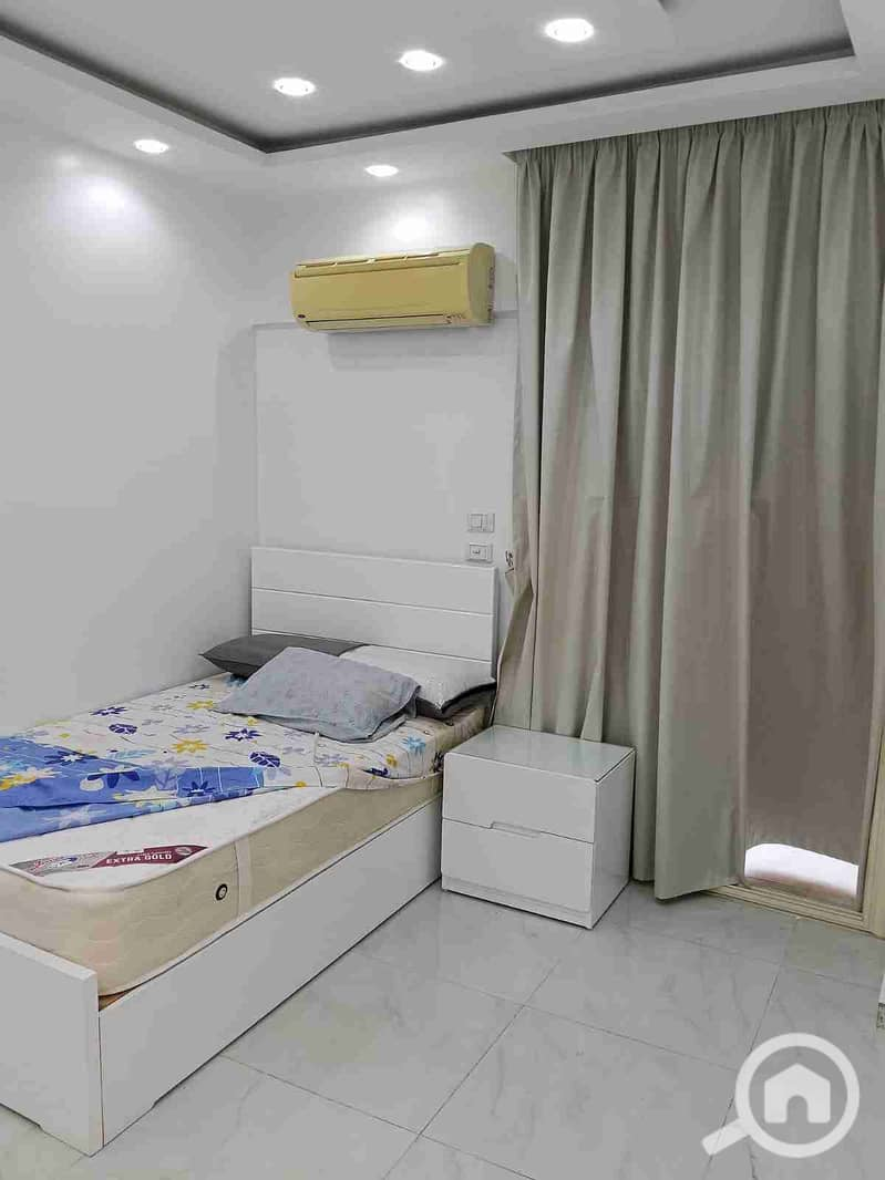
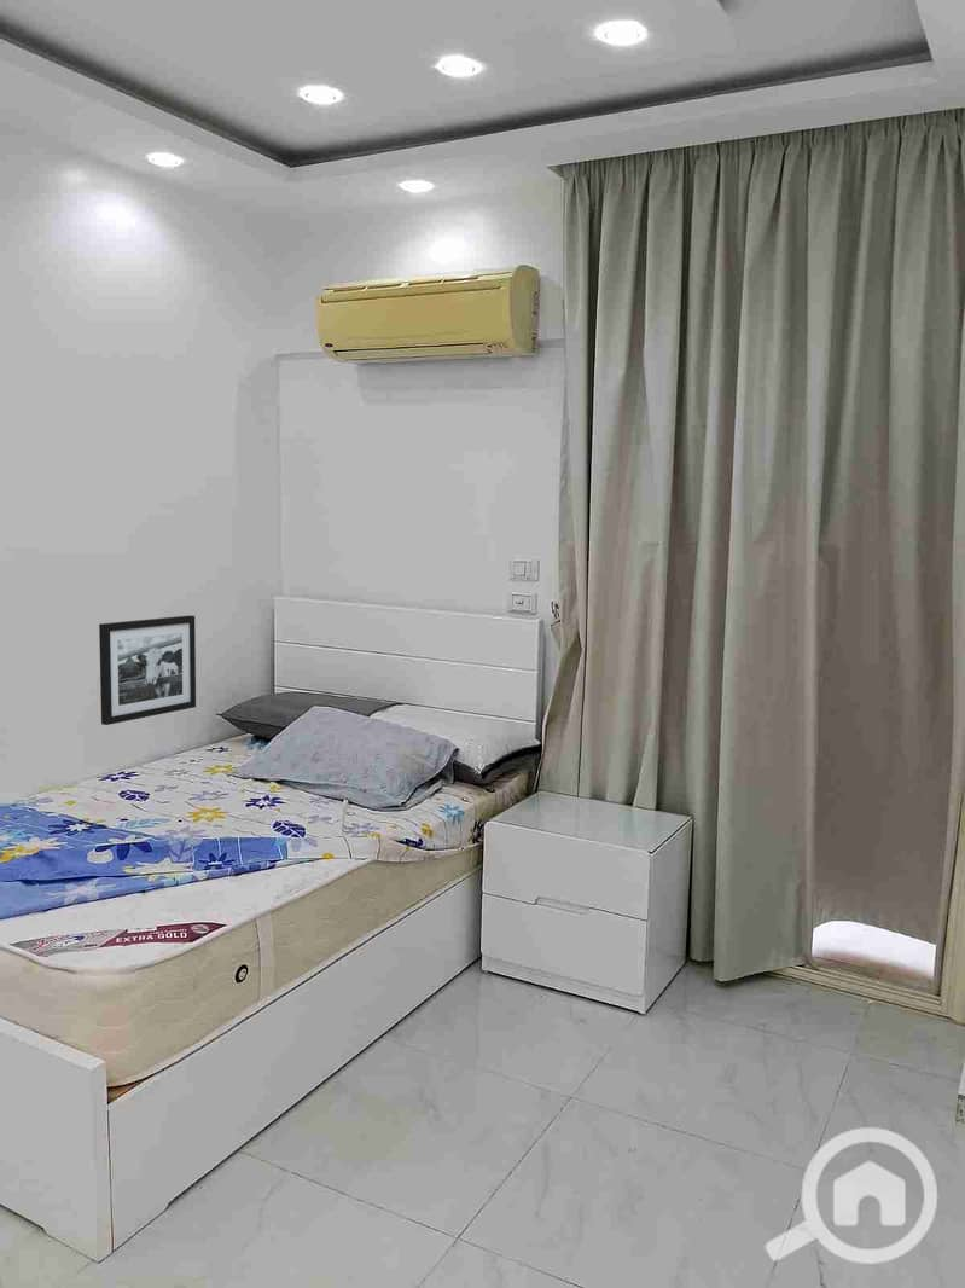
+ picture frame [98,614,197,726]
